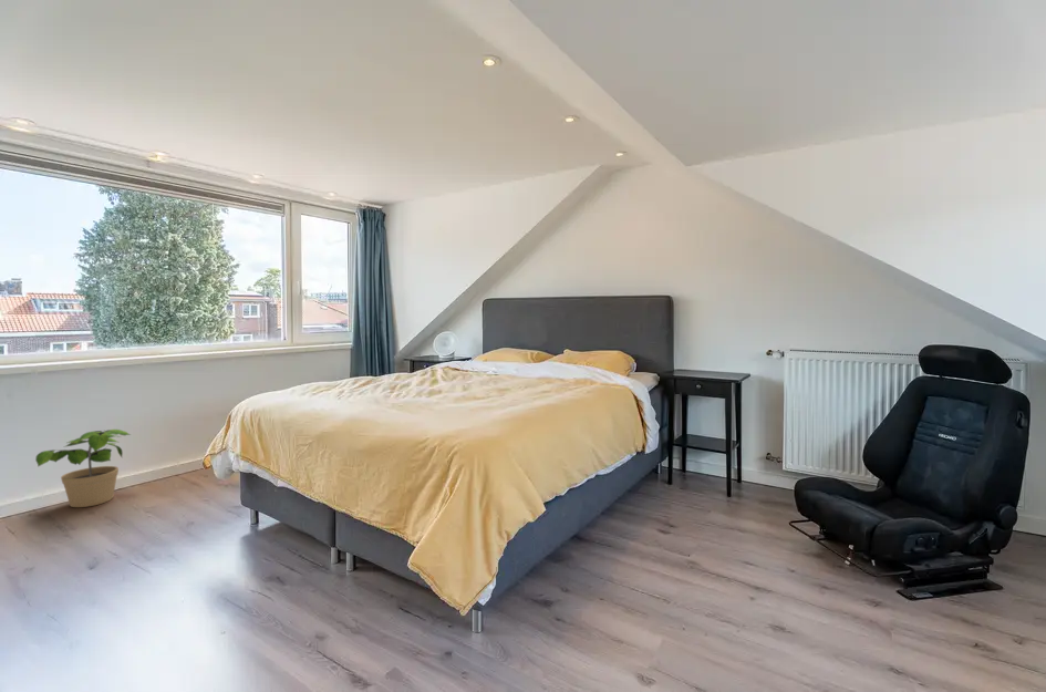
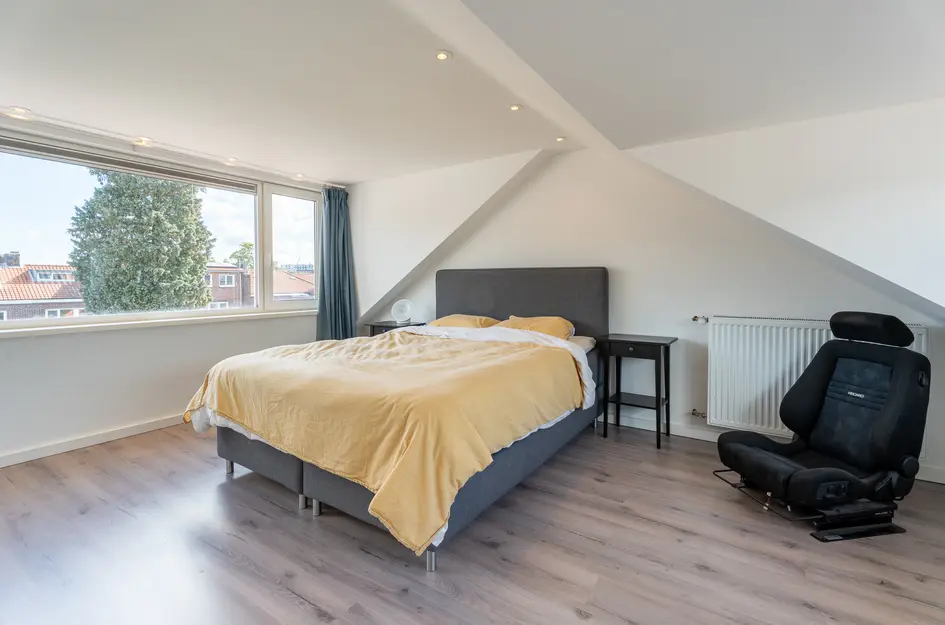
- potted plant [34,428,132,508]
